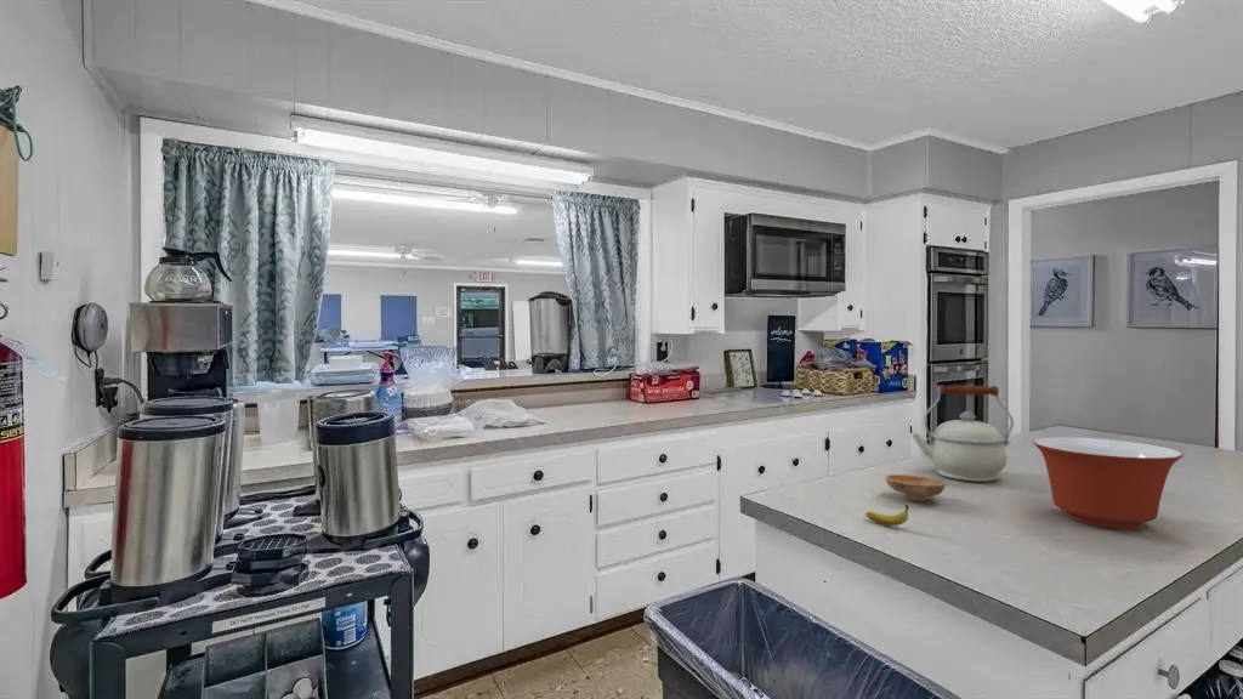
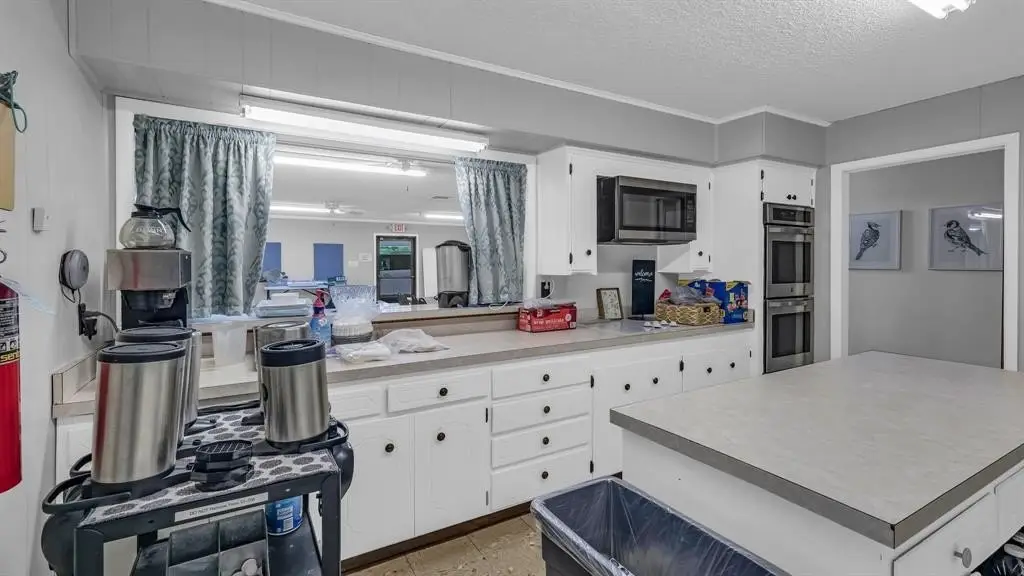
- fruit [864,504,910,527]
- bowl [885,473,947,502]
- mixing bowl [1032,436,1185,530]
- kettle [910,383,1015,483]
